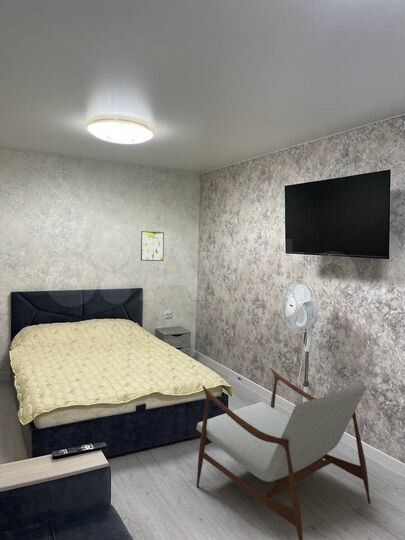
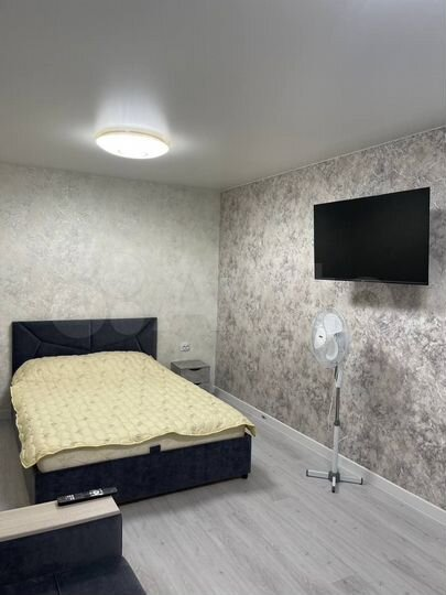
- armchair [195,367,372,540]
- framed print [140,230,165,262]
